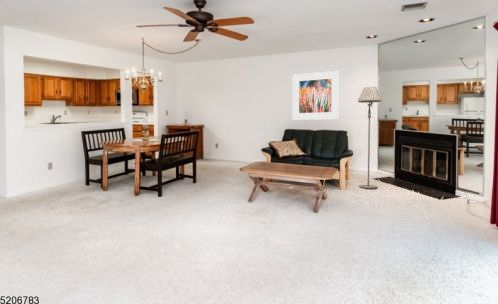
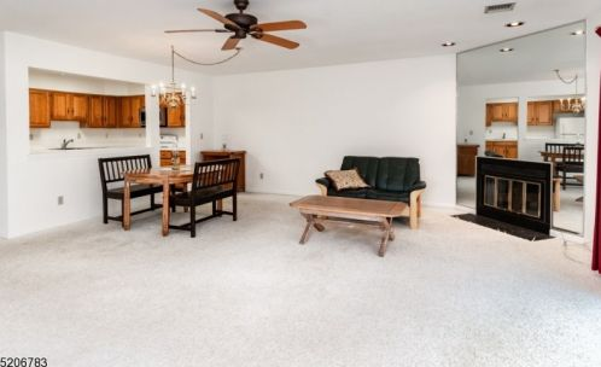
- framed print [292,70,340,121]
- floor lamp [357,86,383,190]
